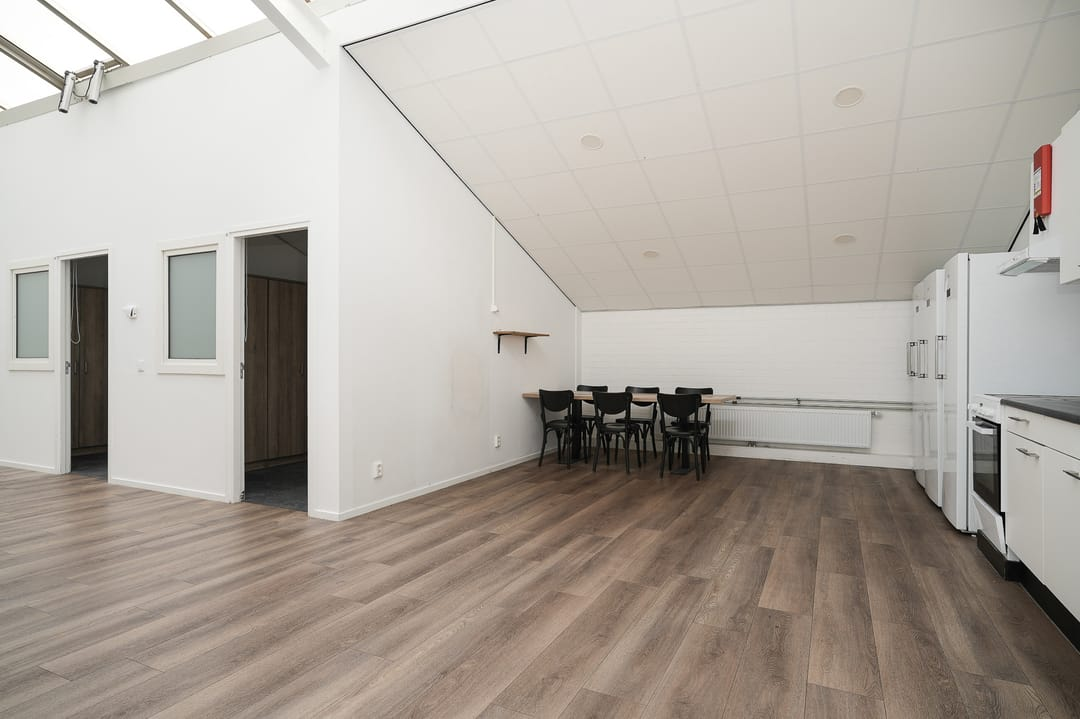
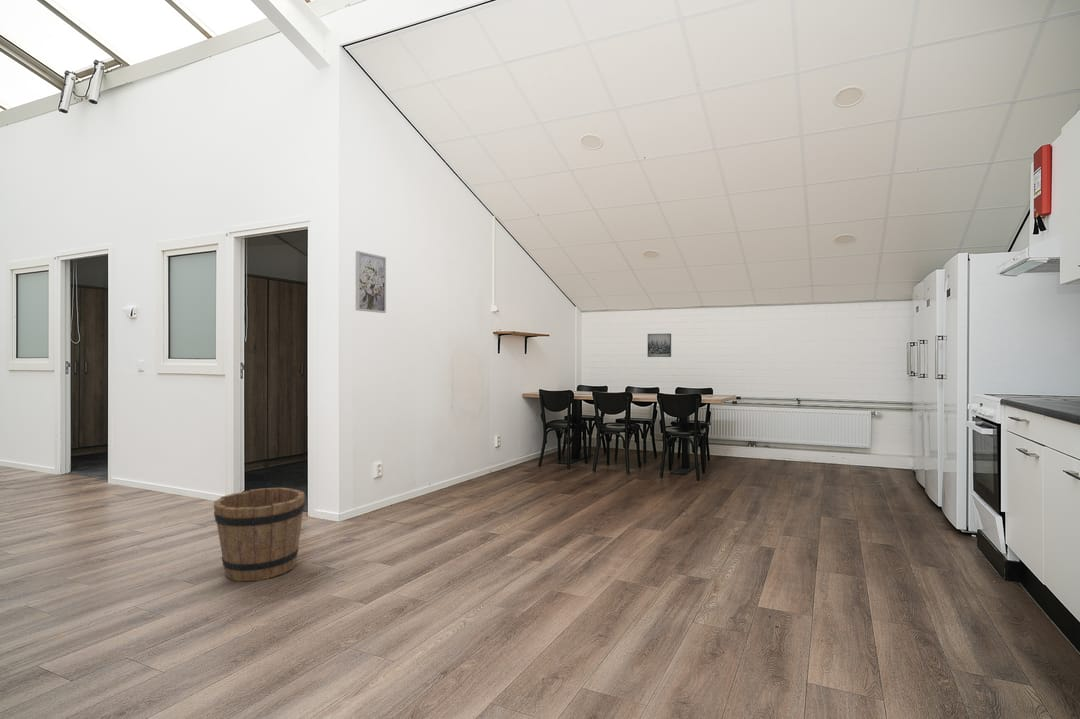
+ wall art [647,333,672,358]
+ wall art [355,250,387,314]
+ bucket [213,487,306,582]
